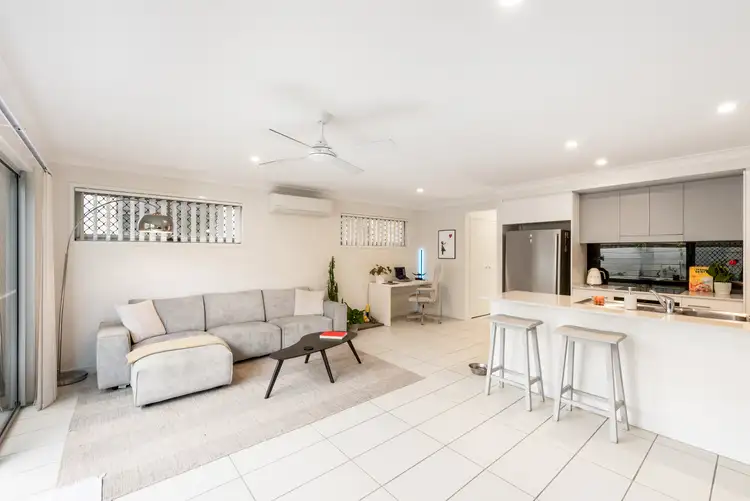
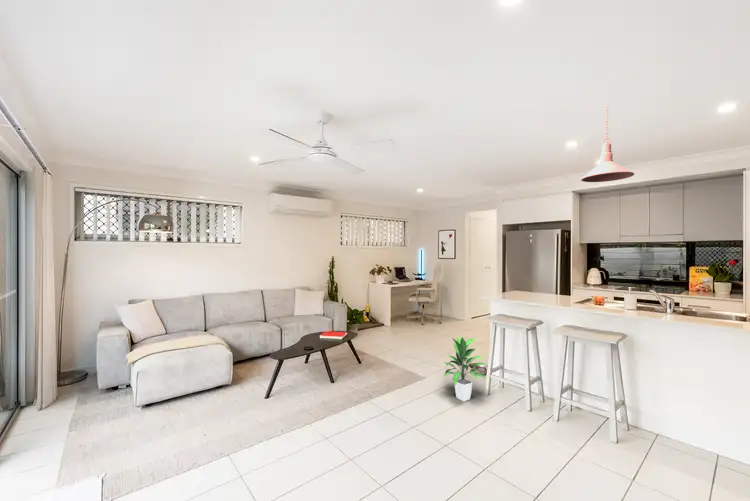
+ pendant light [580,103,635,183]
+ indoor plant [442,335,489,402]
